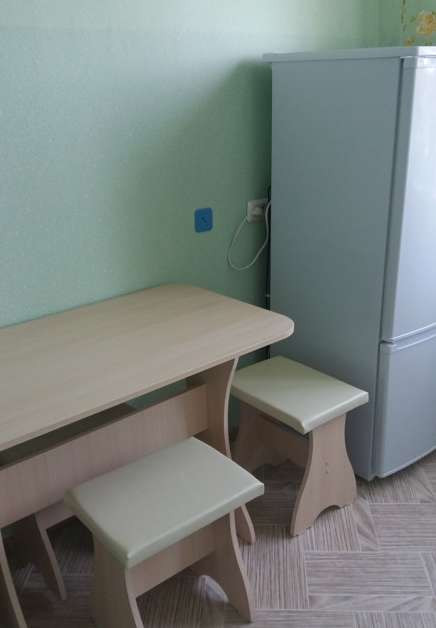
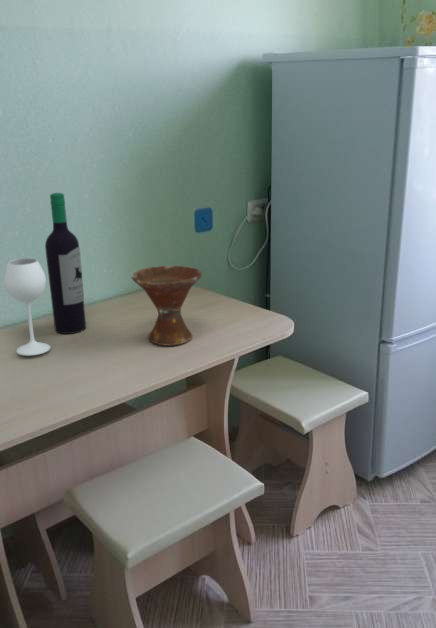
+ wine bottle [3,192,87,357]
+ bowl [130,265,203,346]
